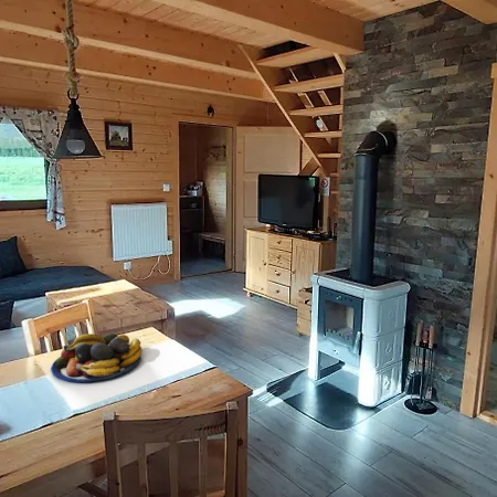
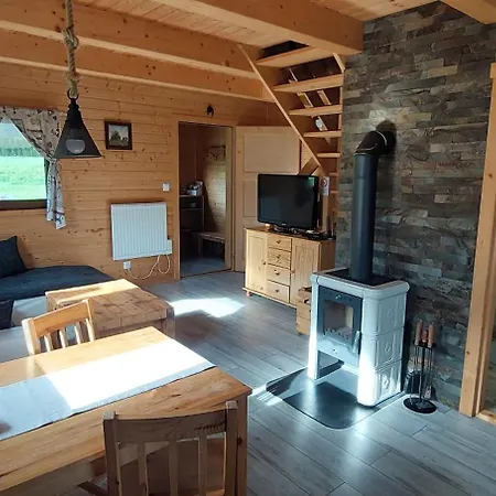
- fruit bowl [50,332,144,383]
